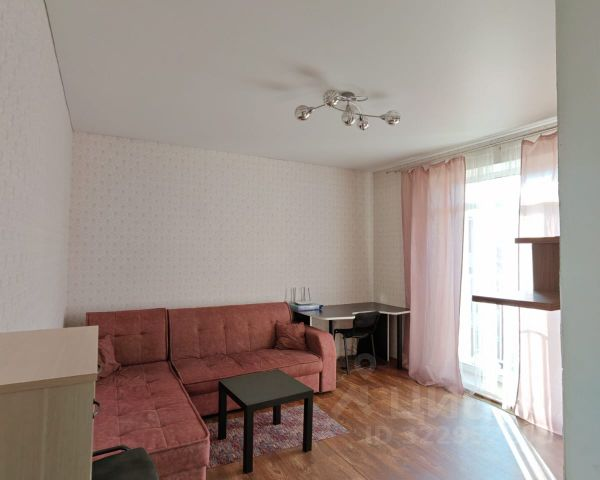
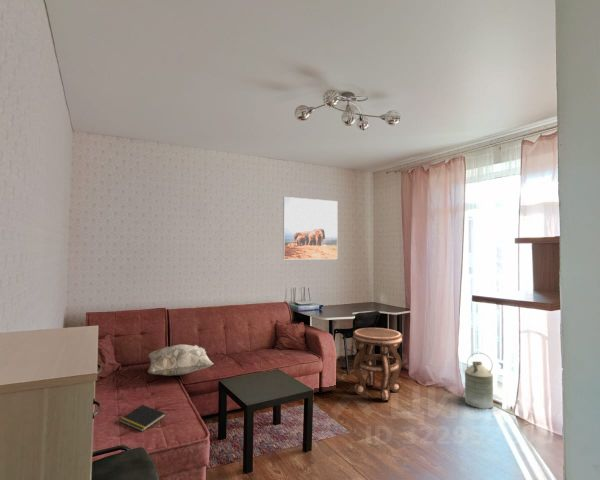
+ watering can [464,352,494,410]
+ notepad [118,404,167,433]
+ decorative pillow [147,343,215,377]
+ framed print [282,196,338,260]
+ side table [352,327,403,402]
